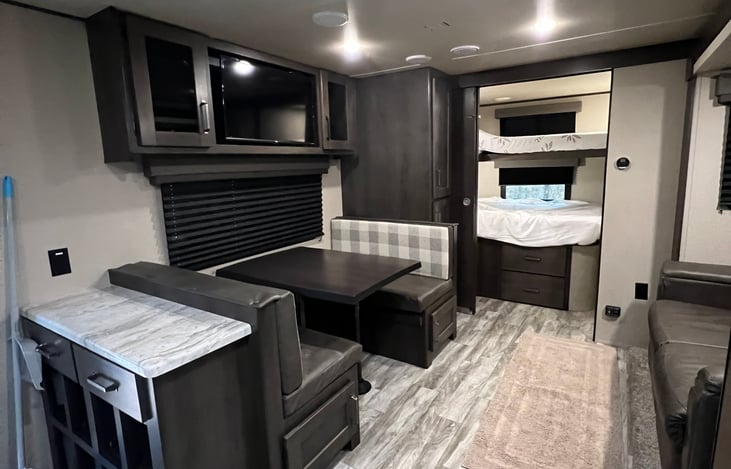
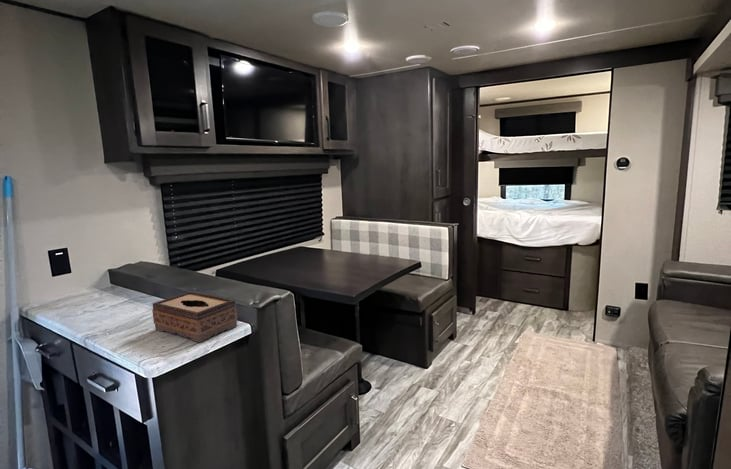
+ tissue box [151,291,238,343]
